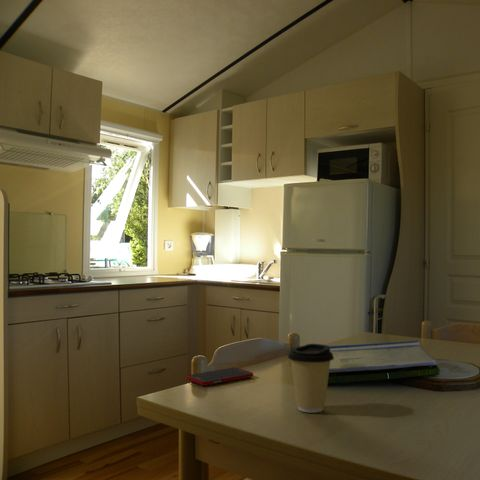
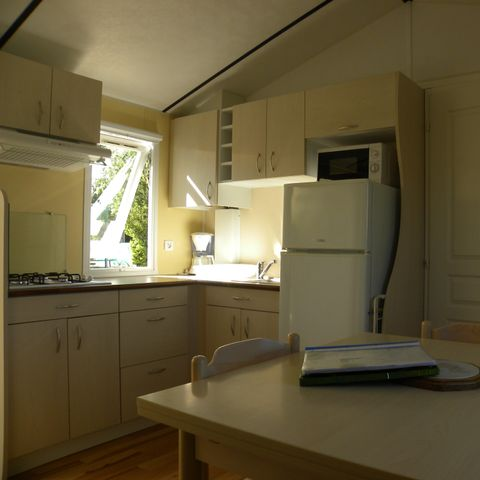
- coffee cup [286,343,335,414]
- cell phone [186,367,254,387]
